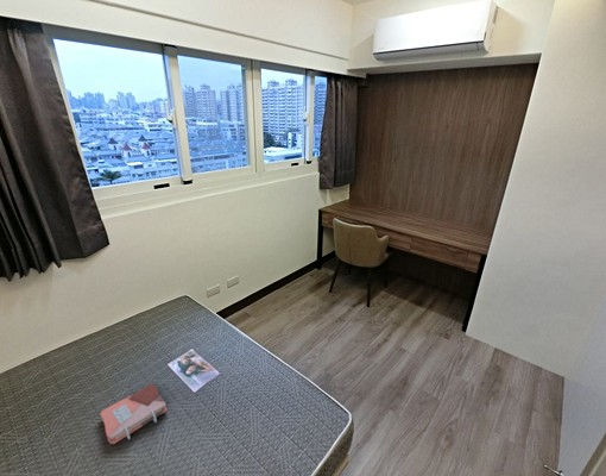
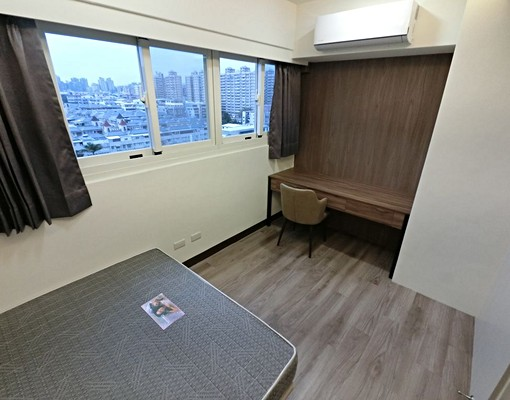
- phonebook [99,382,169,445]
